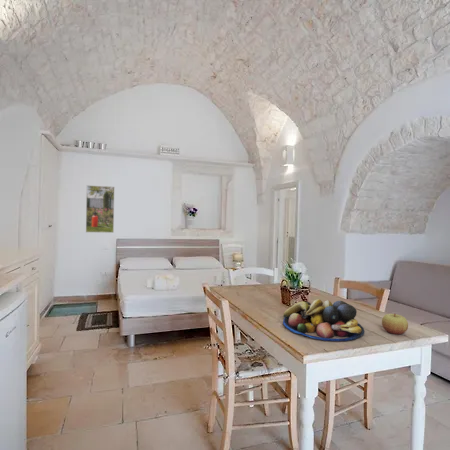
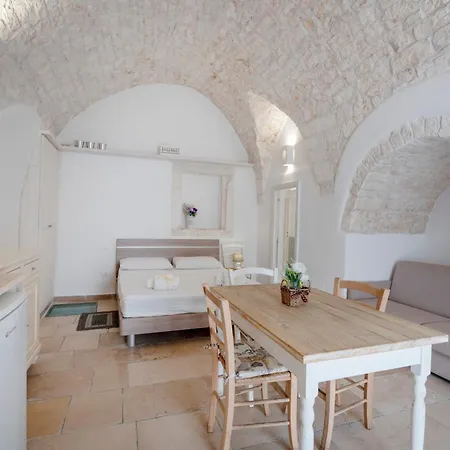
- fruit bowl [282,298,365,342]
- apple [381,313,409,335]
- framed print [85,184,115,234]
